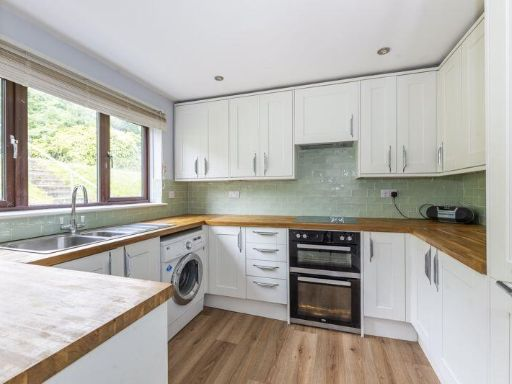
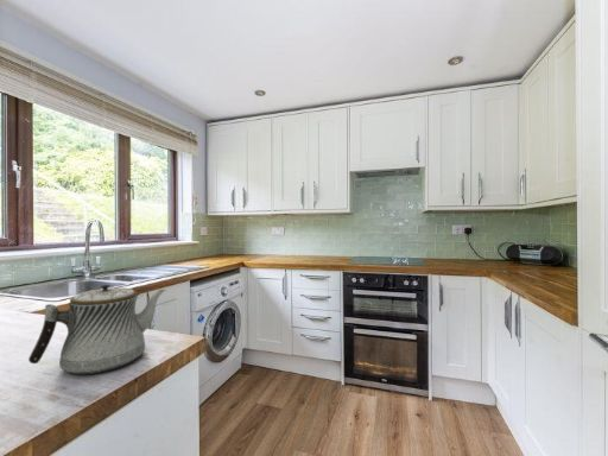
+ teapot [27,284,166,375]
